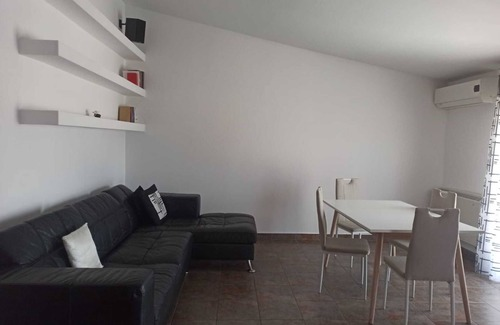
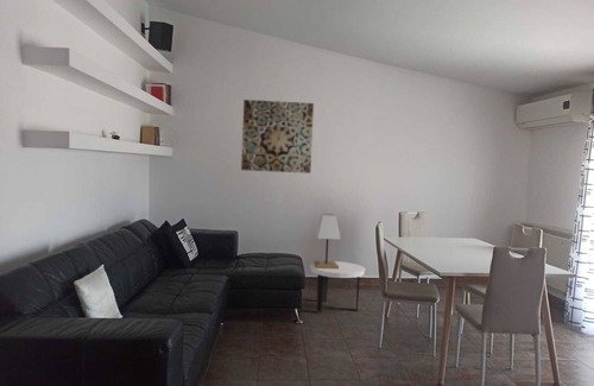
+ wall art [240,99,315,175]
+ lamp [312,213,341,268]
+ side table [309,260,366,314]
